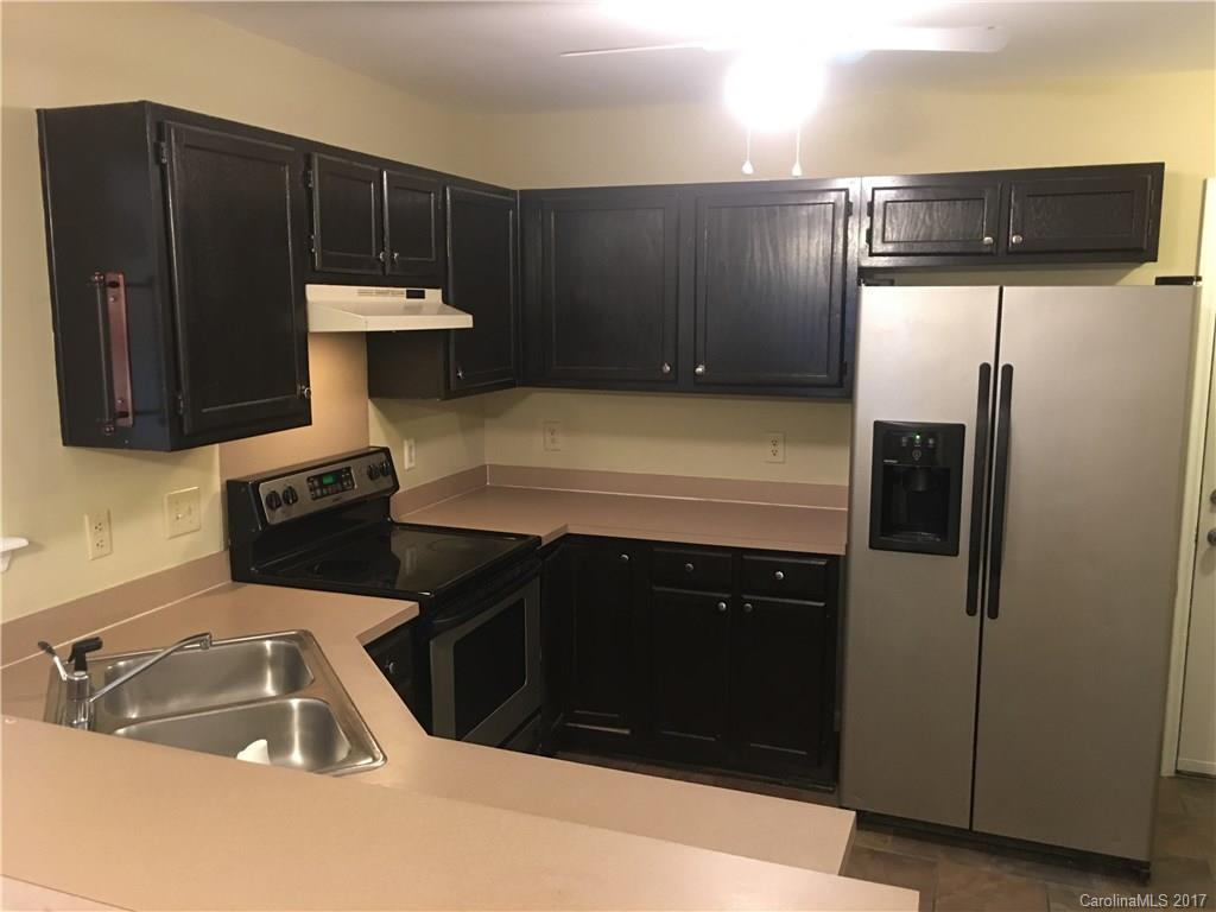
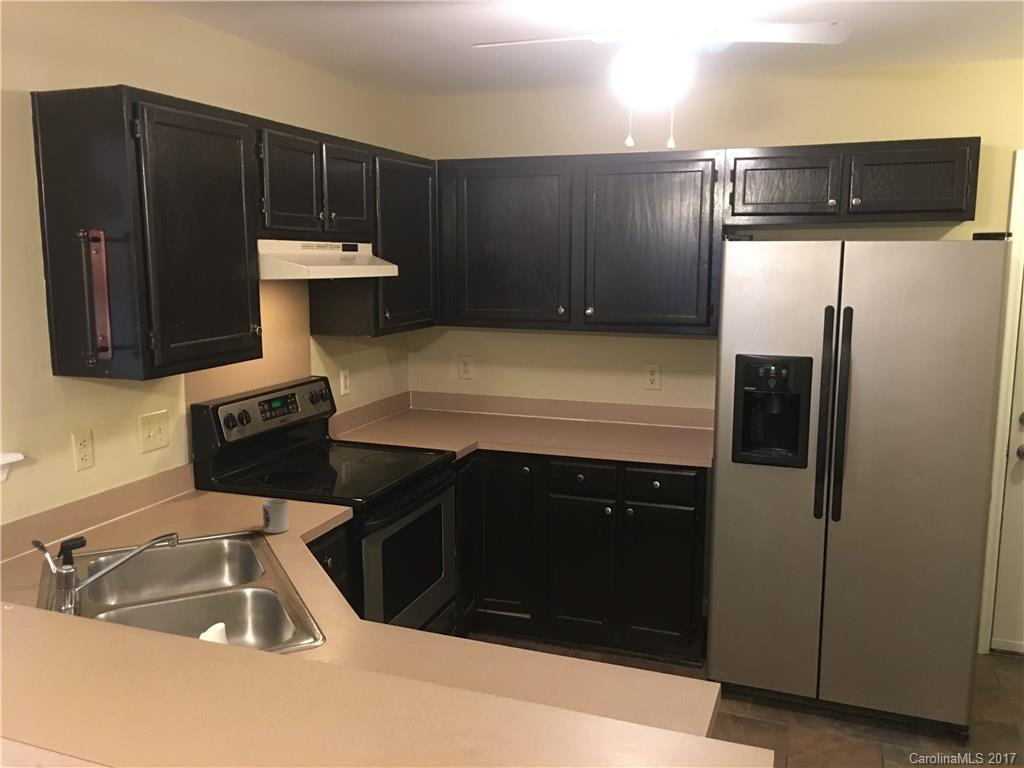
+ cup [262,498,289,534]
